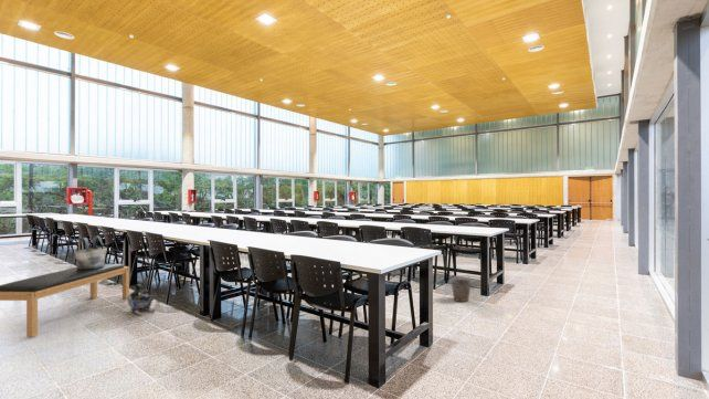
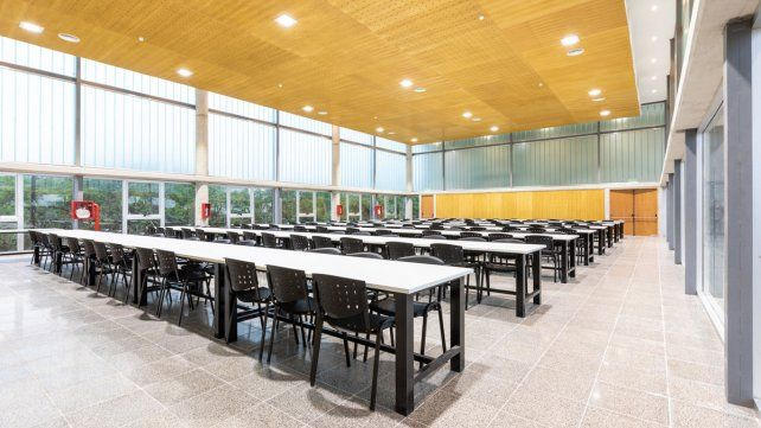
- shopping bag [74,234,107,269]
- bench [0,263,130,338]
- waste bin [126,283,157,316]
- bucket [449,269,473,303]
